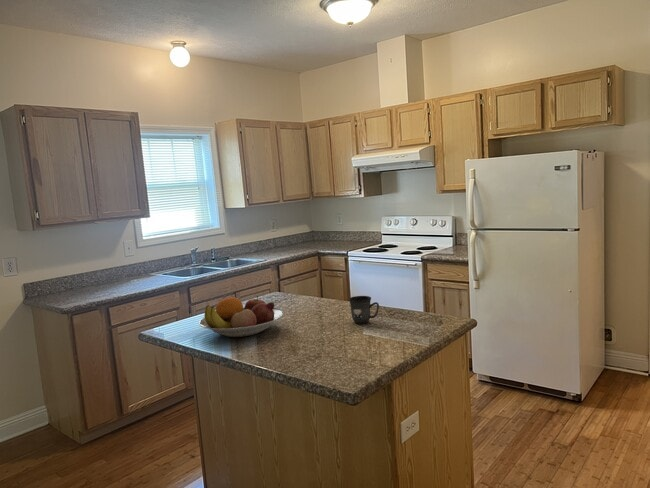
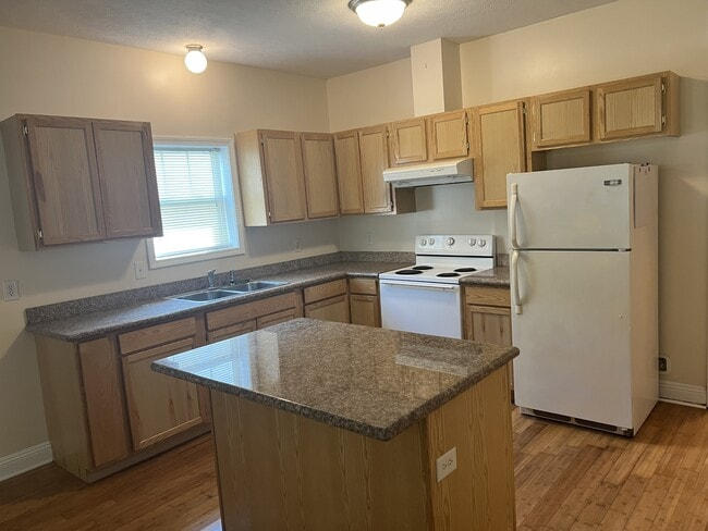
- mug [348,295,380,325]
- fruit bowl [198,295,285,338]
